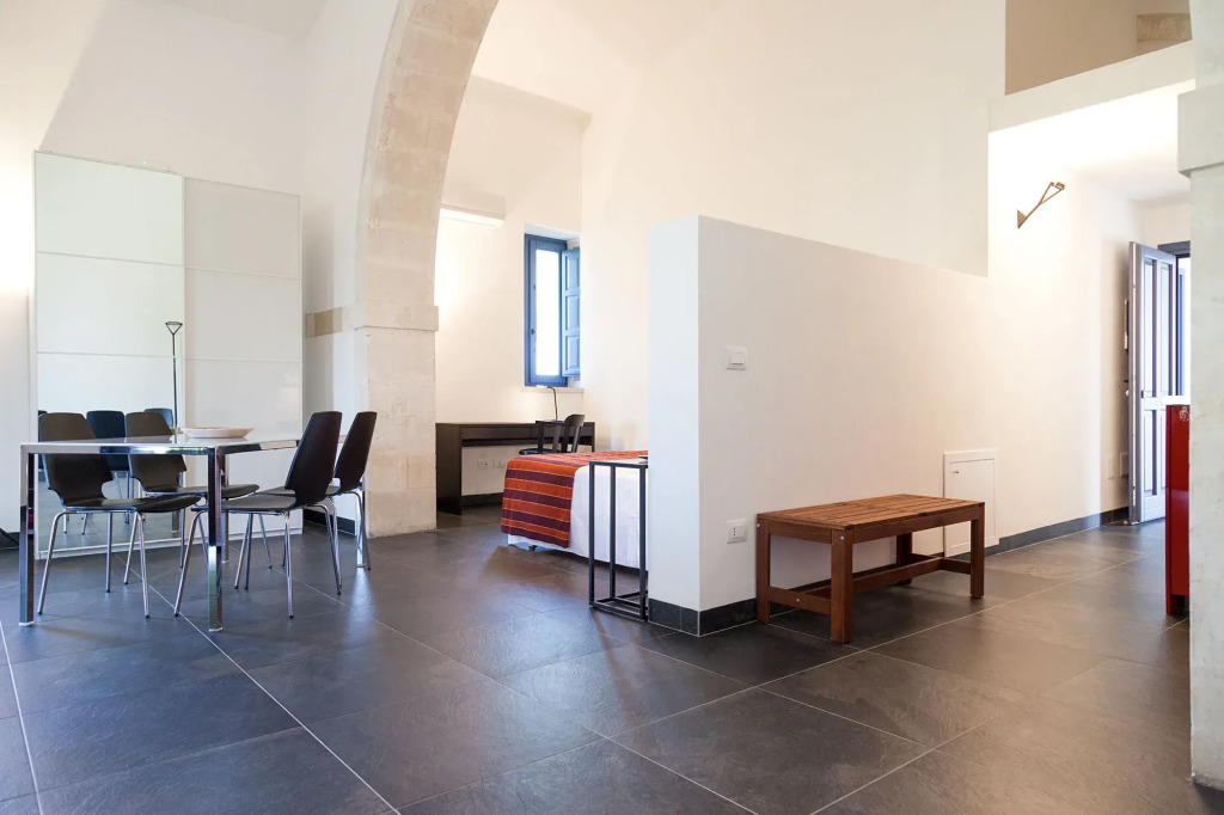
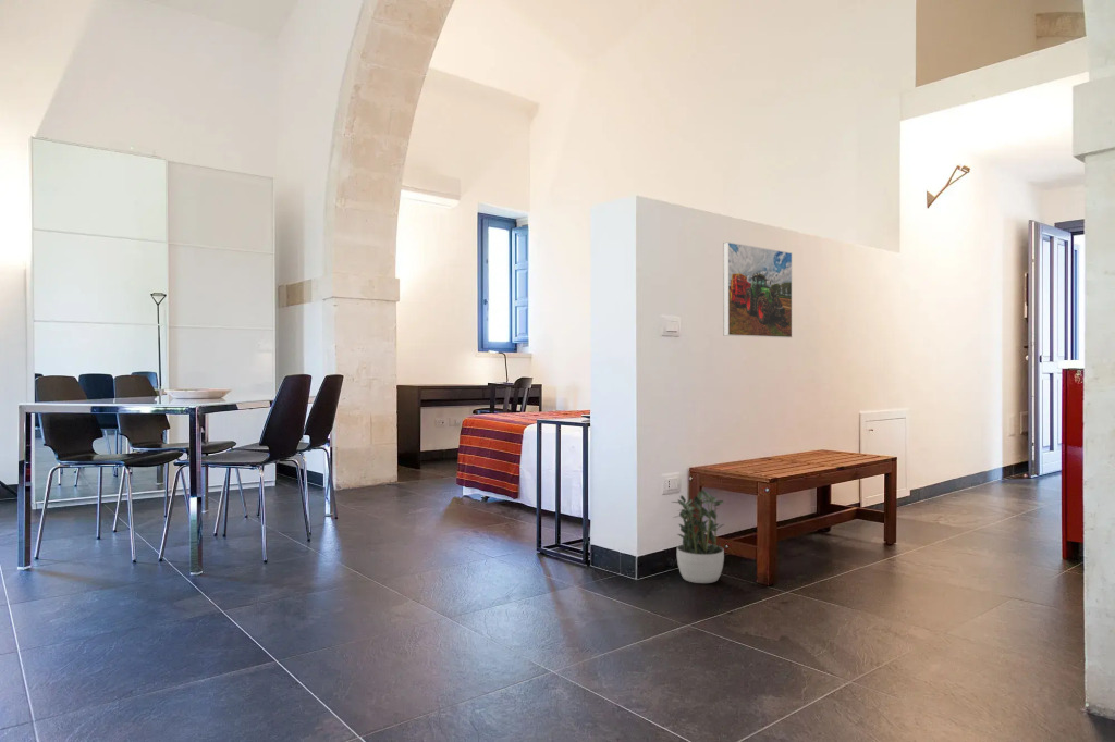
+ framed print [722,242,793,339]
+ potted plant [670,489,725,584]
